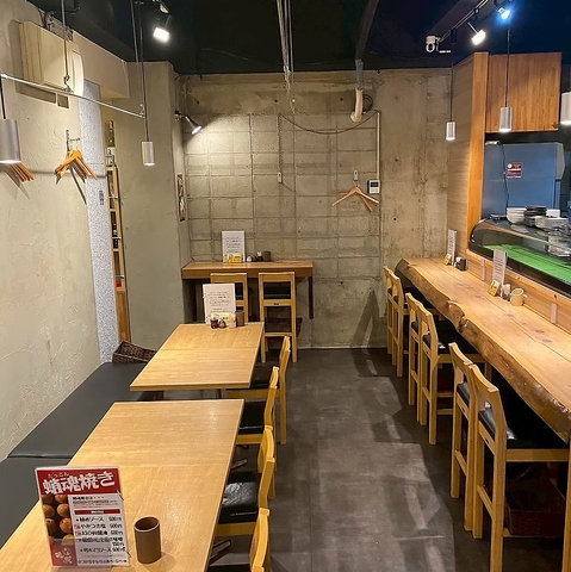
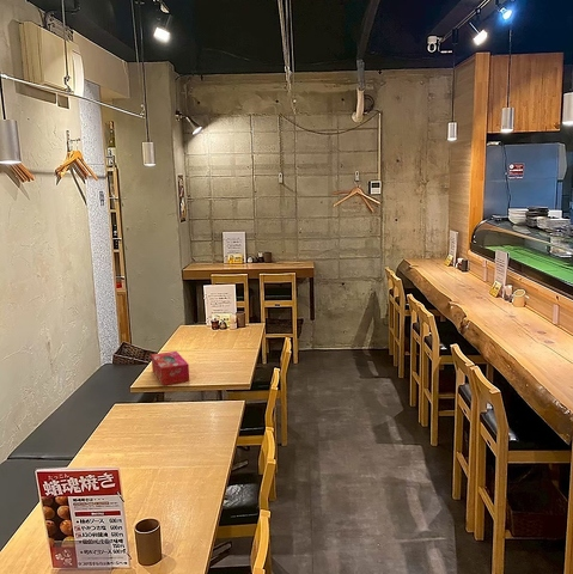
+ tissue box [151,350,190,386]
